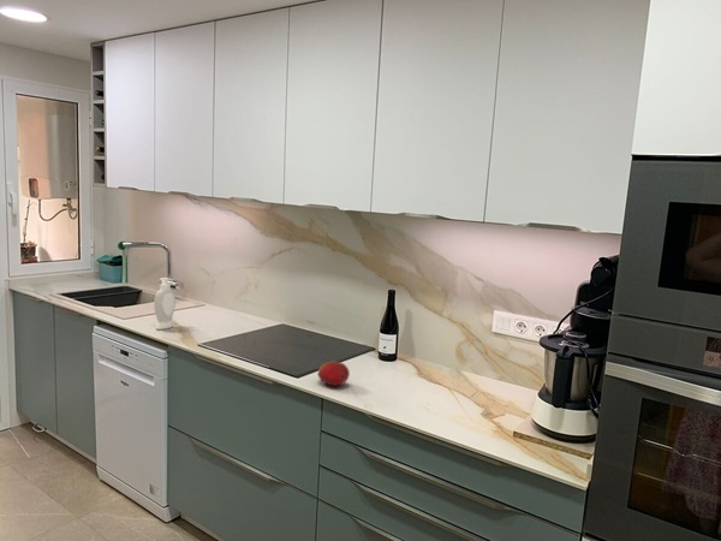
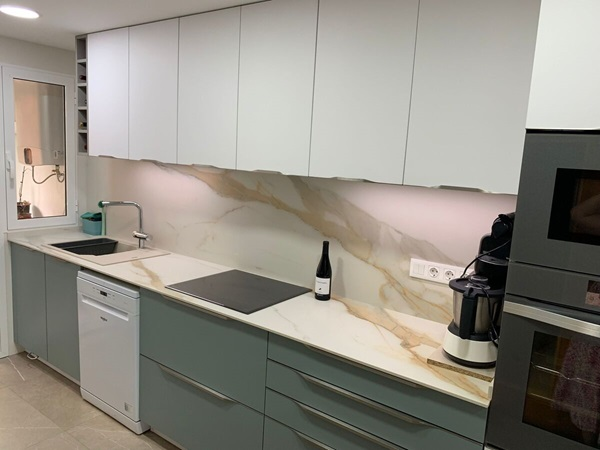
- soap bottle [153,277,177,331]
- fruit [317,361,351,387]
